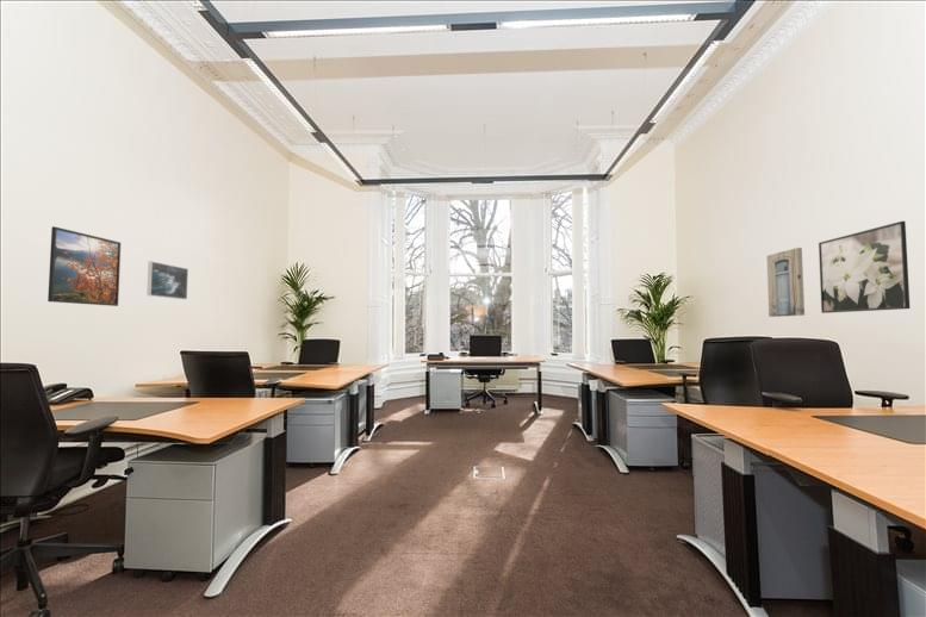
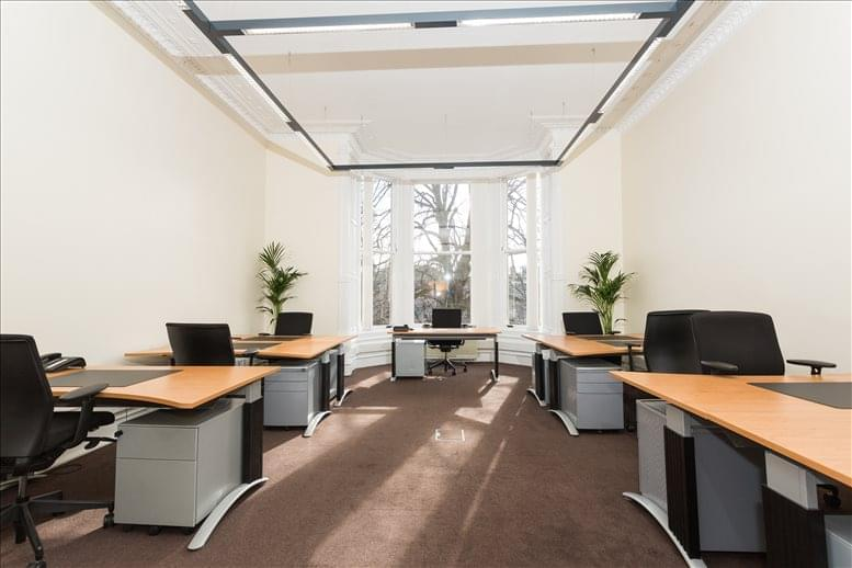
- wall art [765,247,806,318]
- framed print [818,220,912,314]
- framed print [145,260,189,300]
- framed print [46,225,122,307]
